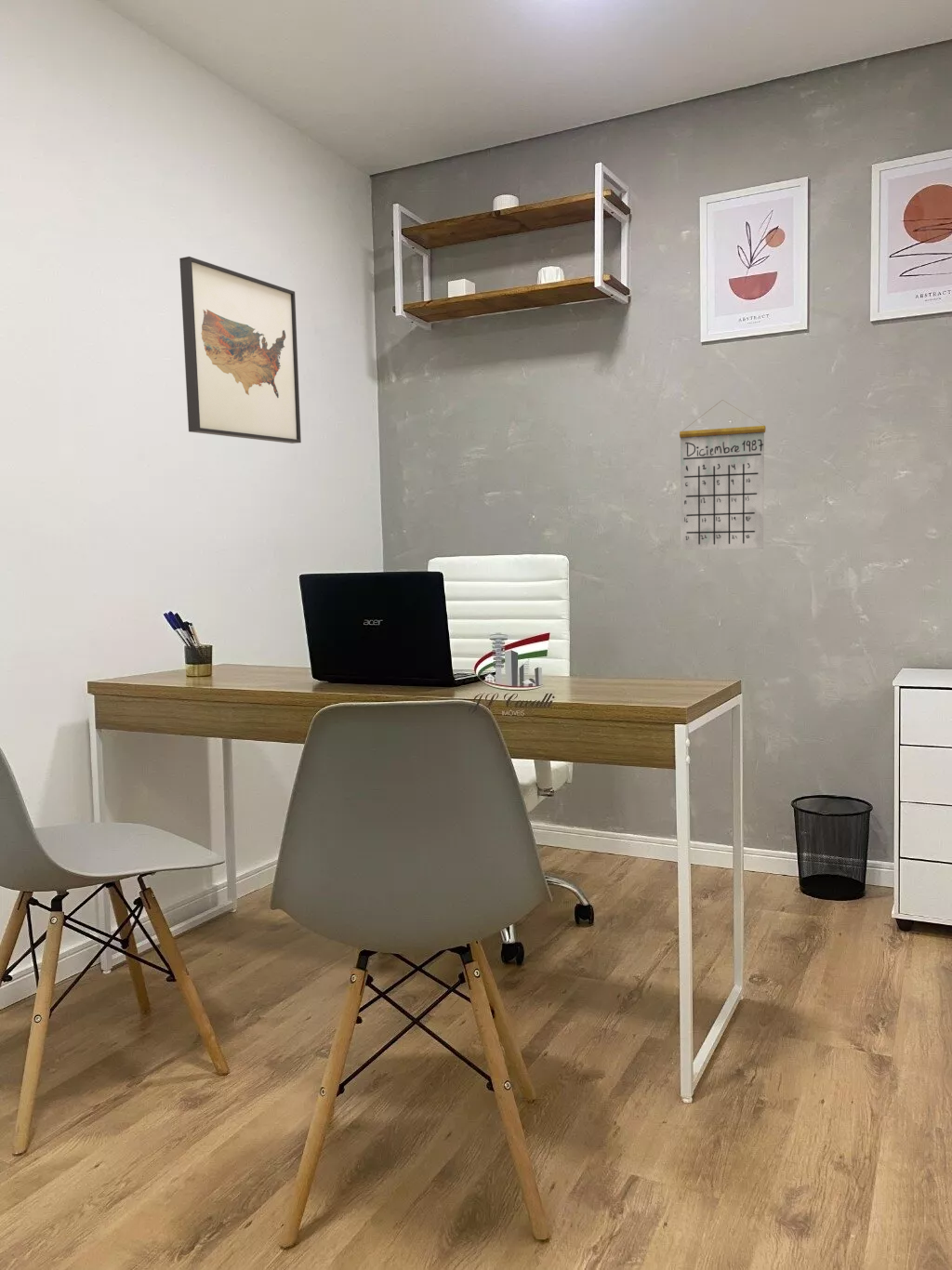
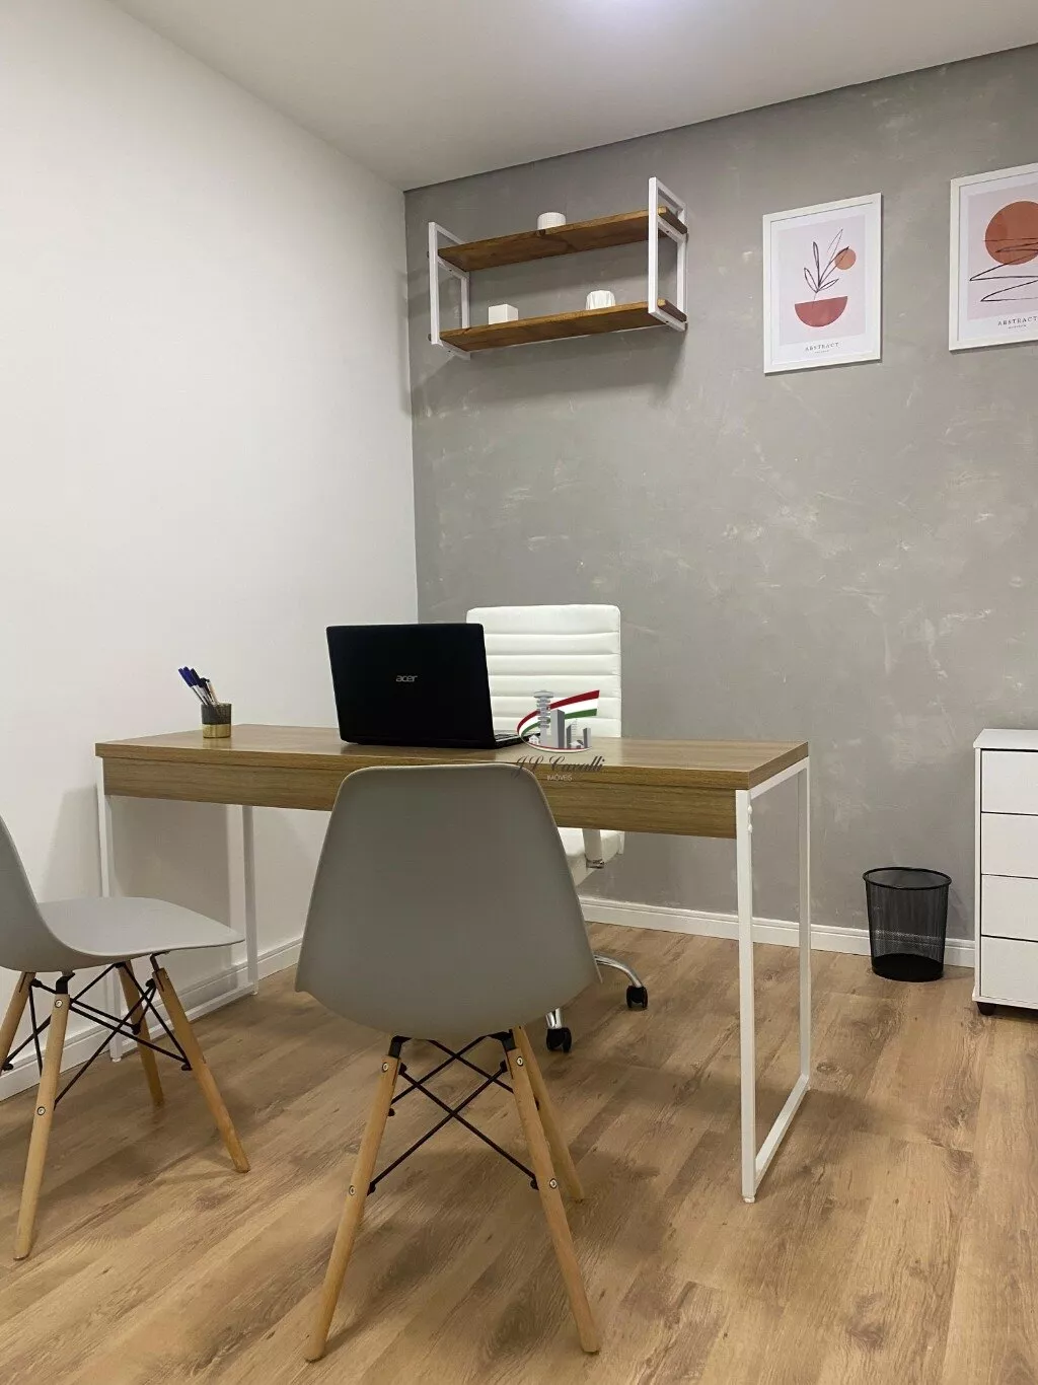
- calendar [679,399,767,550]
- wall art [179,256,302,444]
